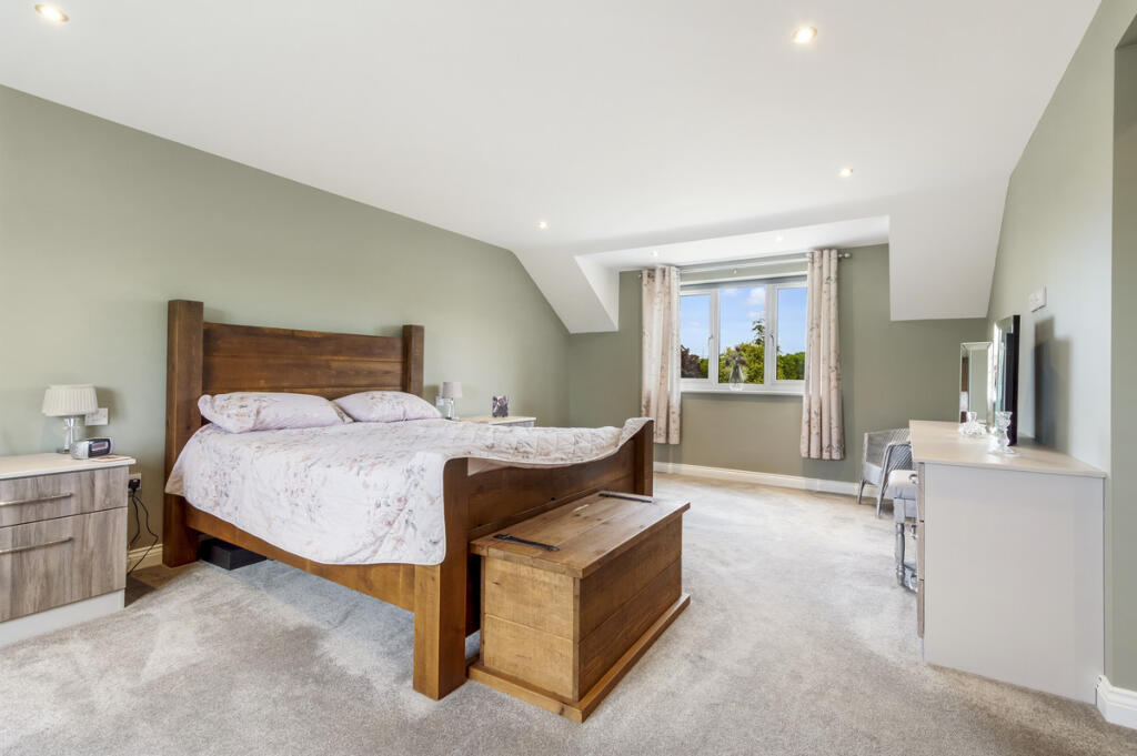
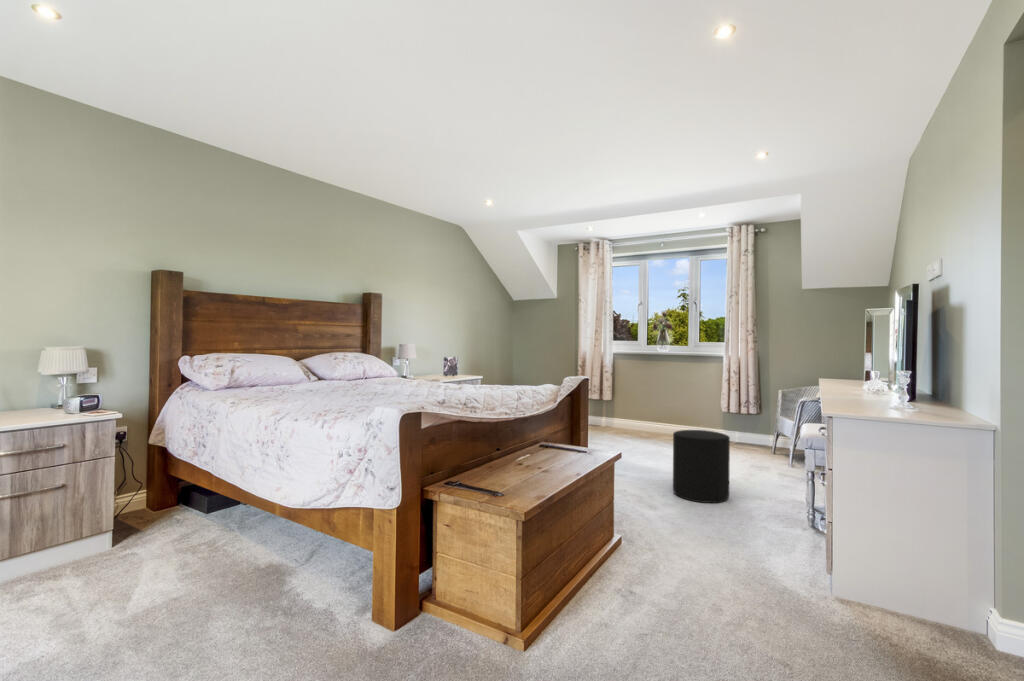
+ stool [672,429,731,504]
